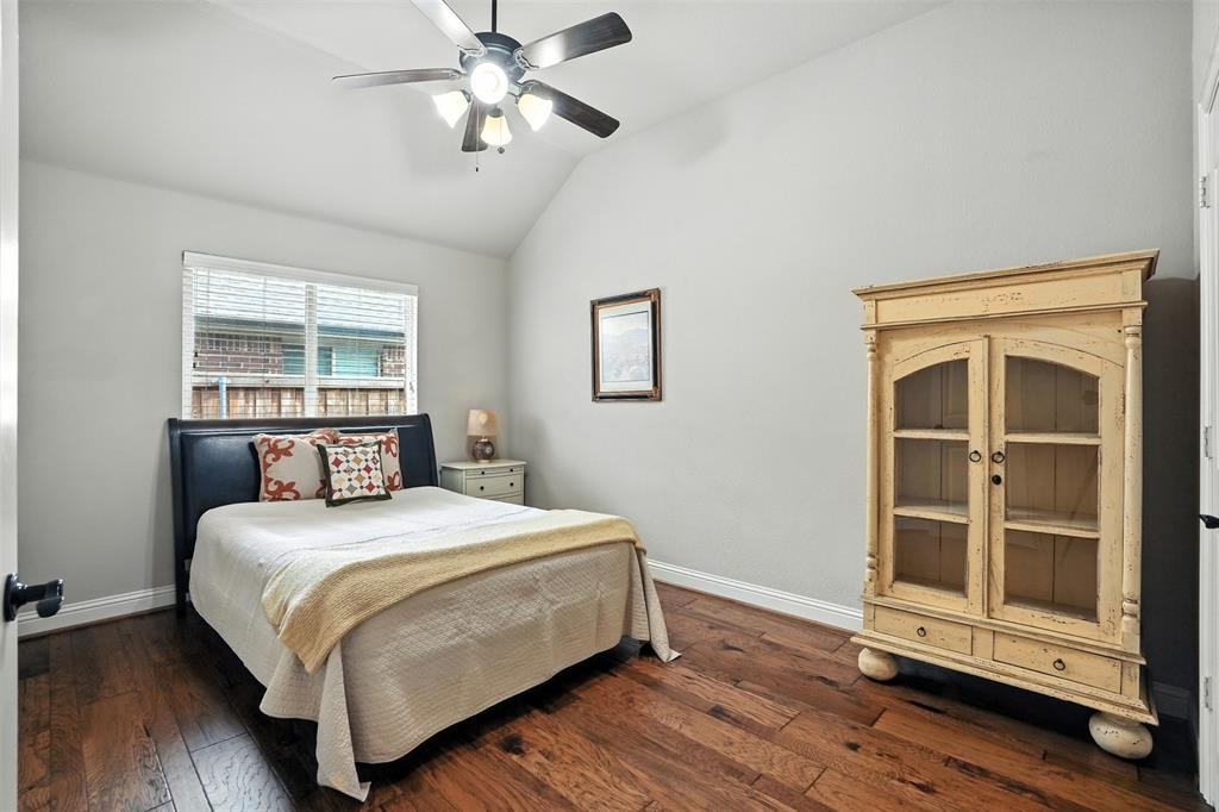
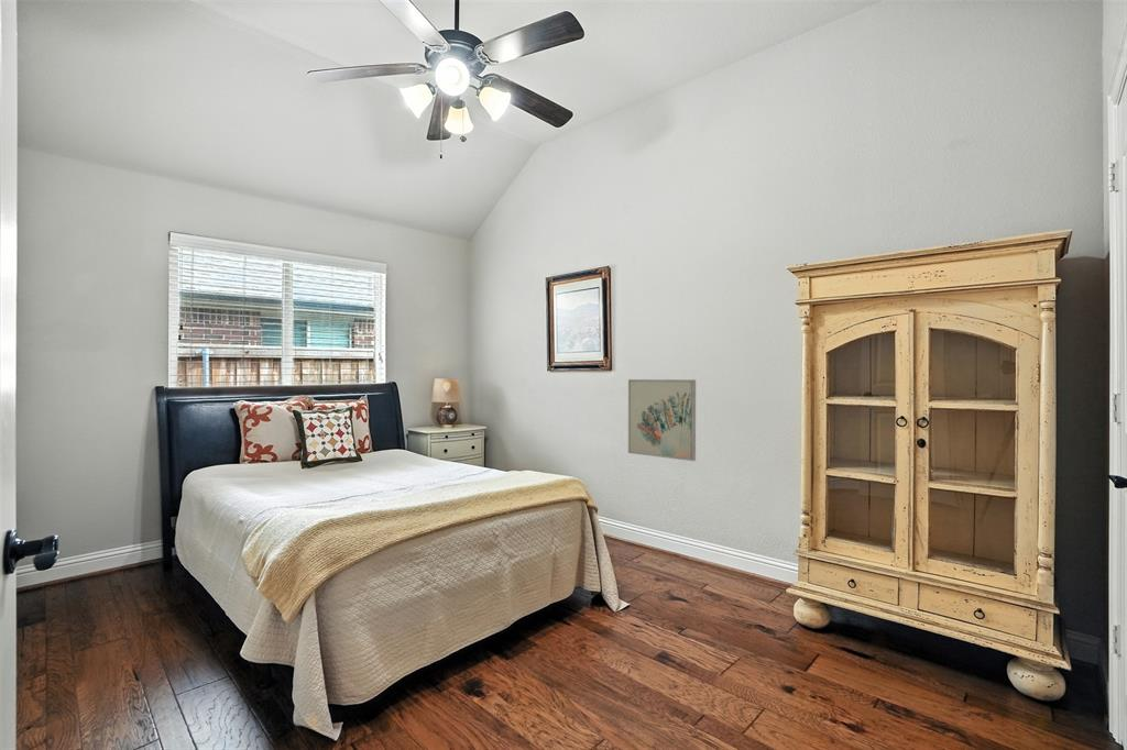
+ wall art [627,378,697,462]
